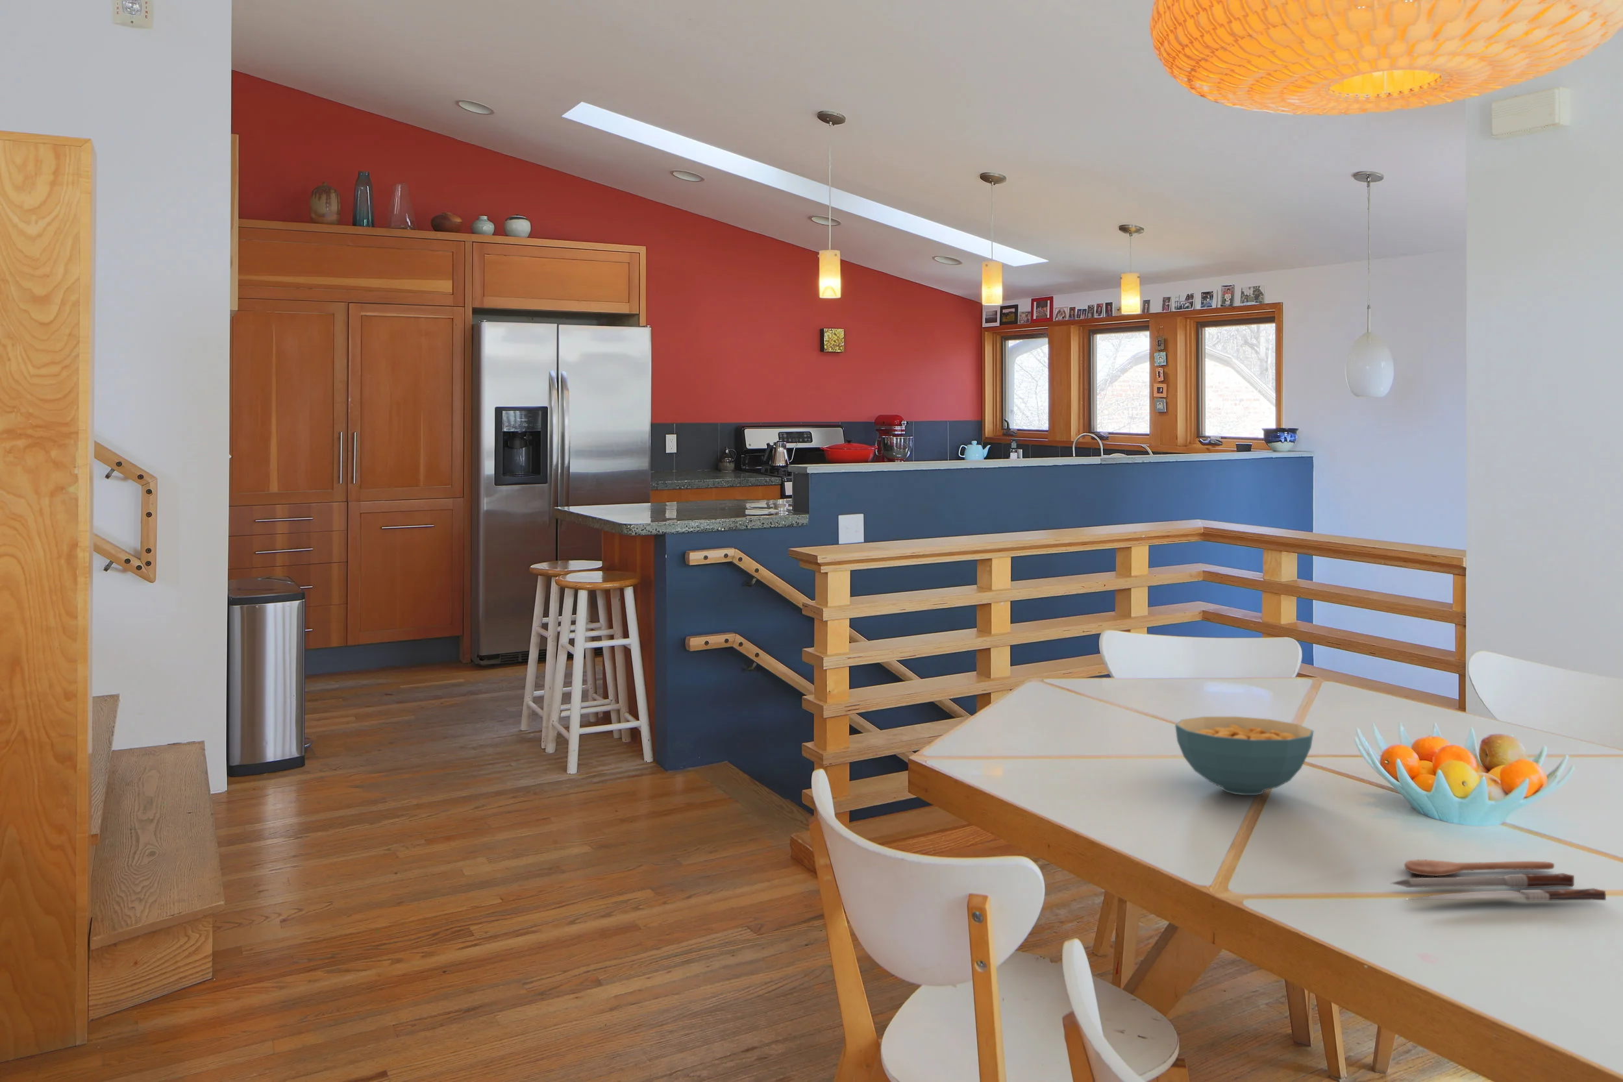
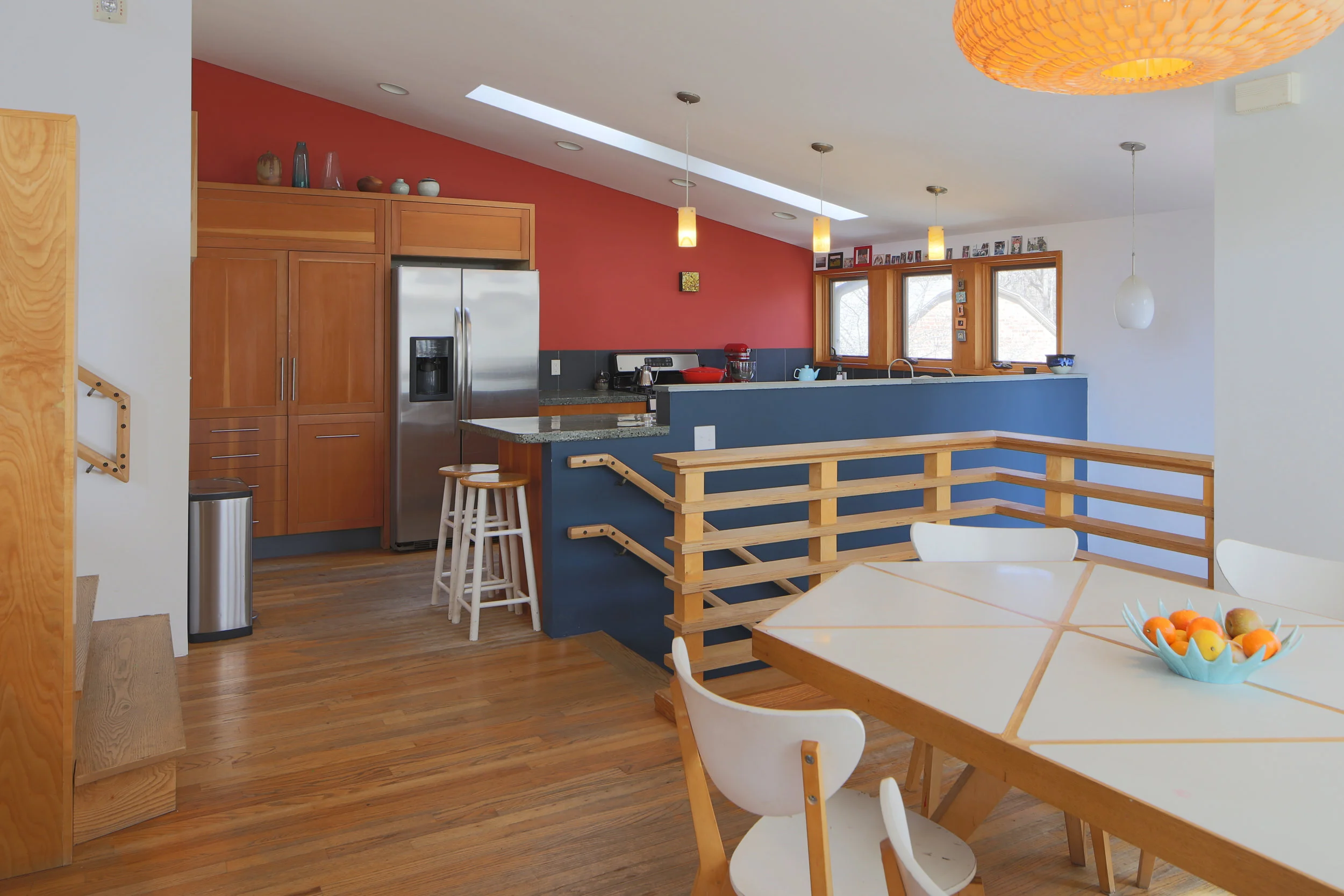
- cereal bowl [1175,716,1315,796]
- spoon [1390,859,1607,902]
